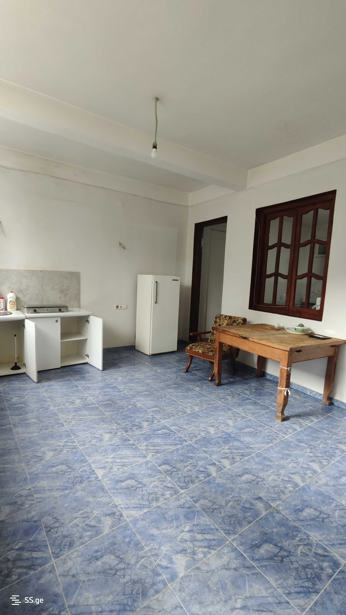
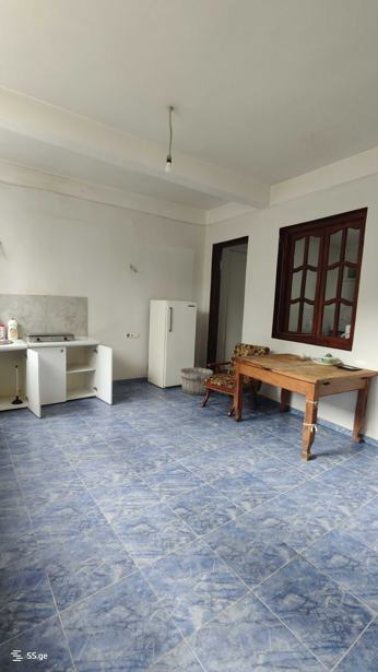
+ wooden bucket [179,362,214,396]
